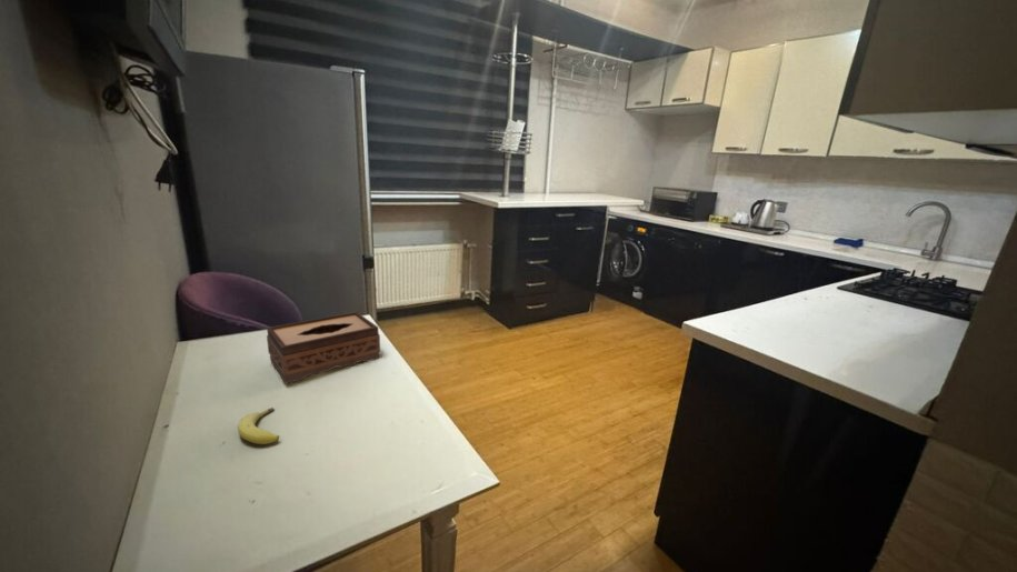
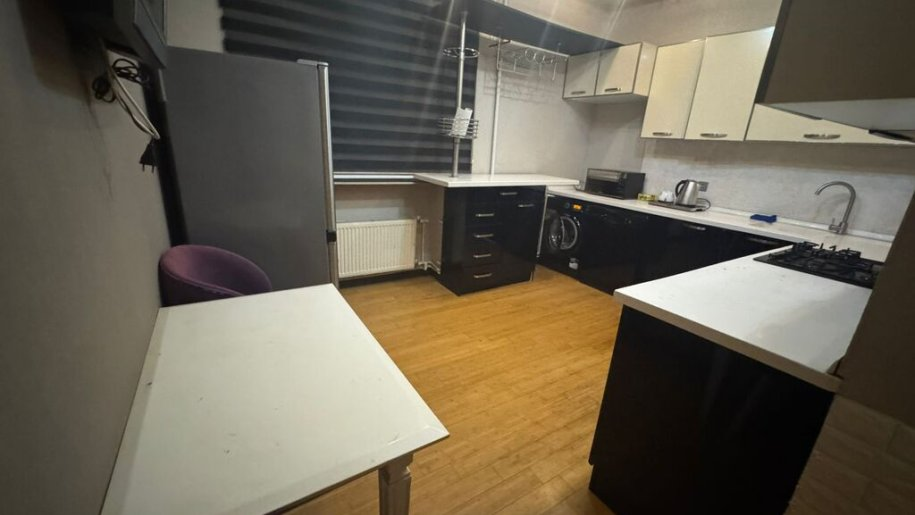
- fruit [237,407,280,445]
- tissue box [266,311,381,384]
